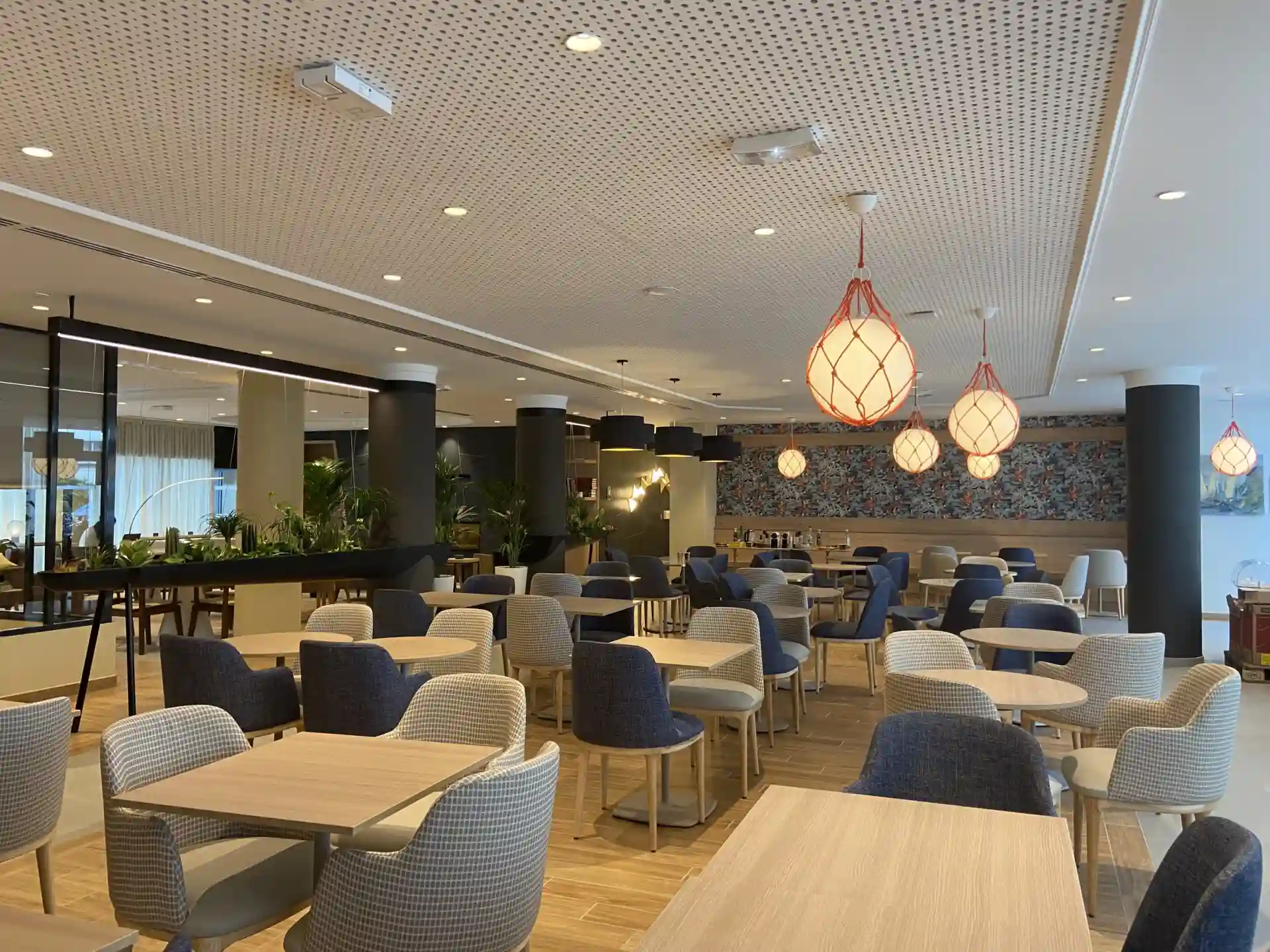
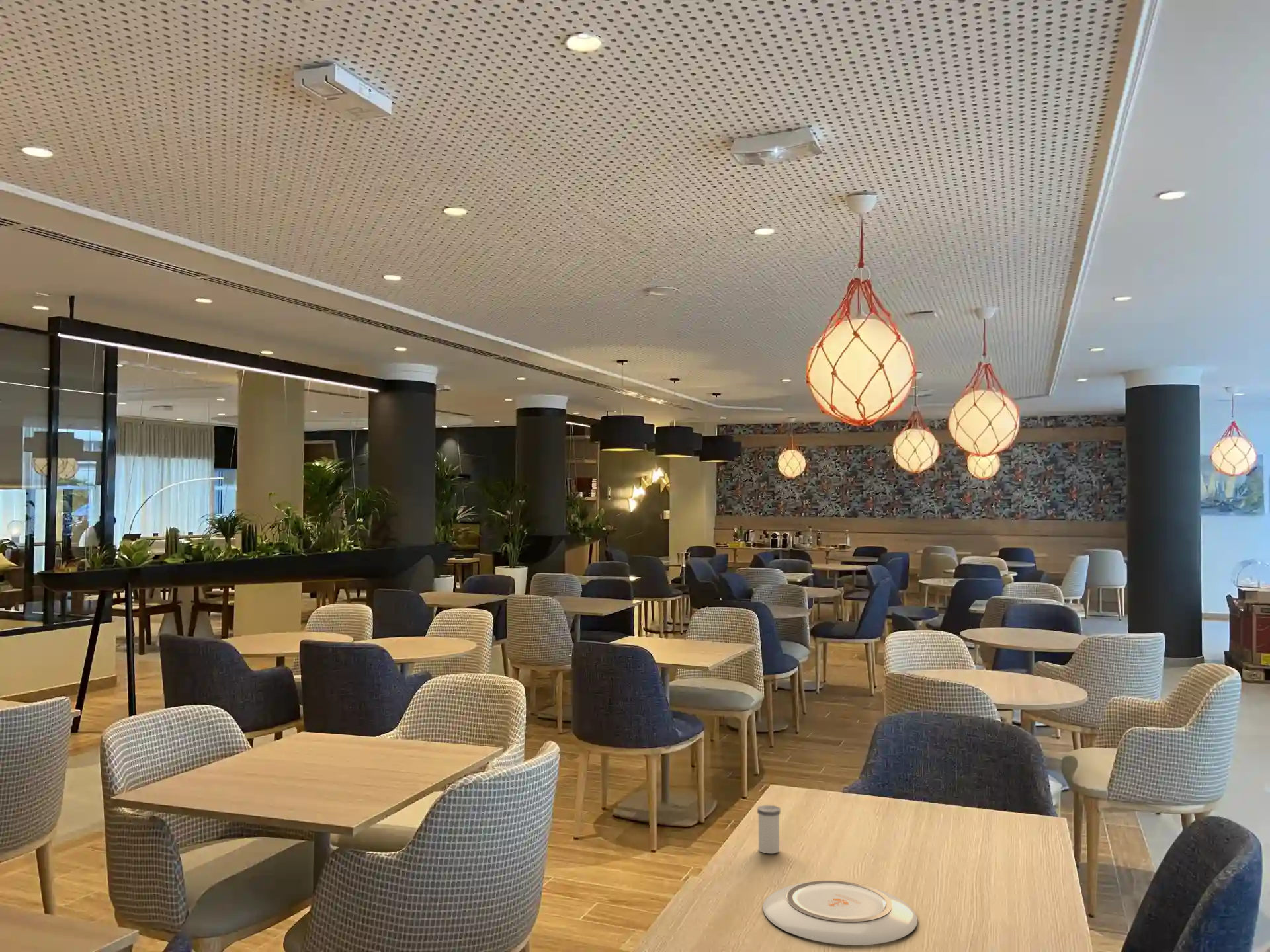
+ salt shaker [757,805,781,854]
+ plate [763,880,918,946]
